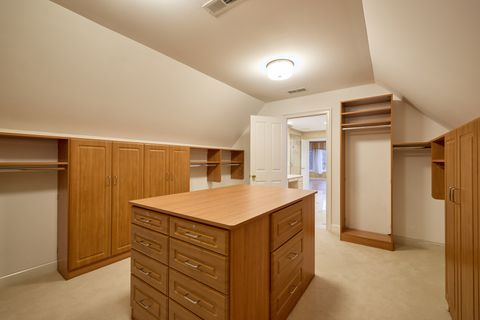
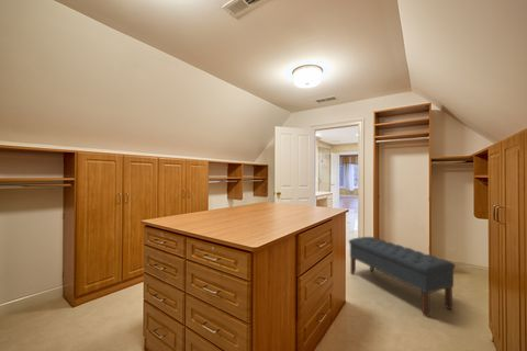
+ bench [348,236,456,318]
